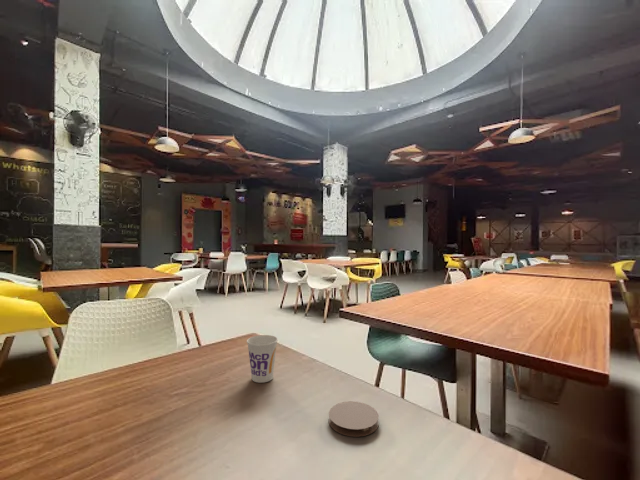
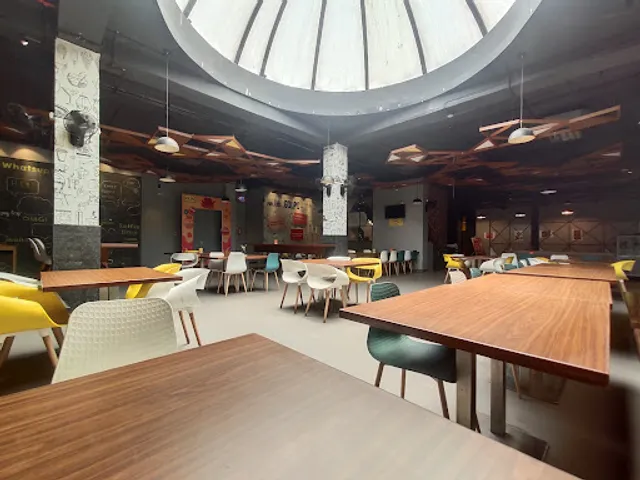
- coaster [328,400,380,438]
- cup [246,334,279,384]
